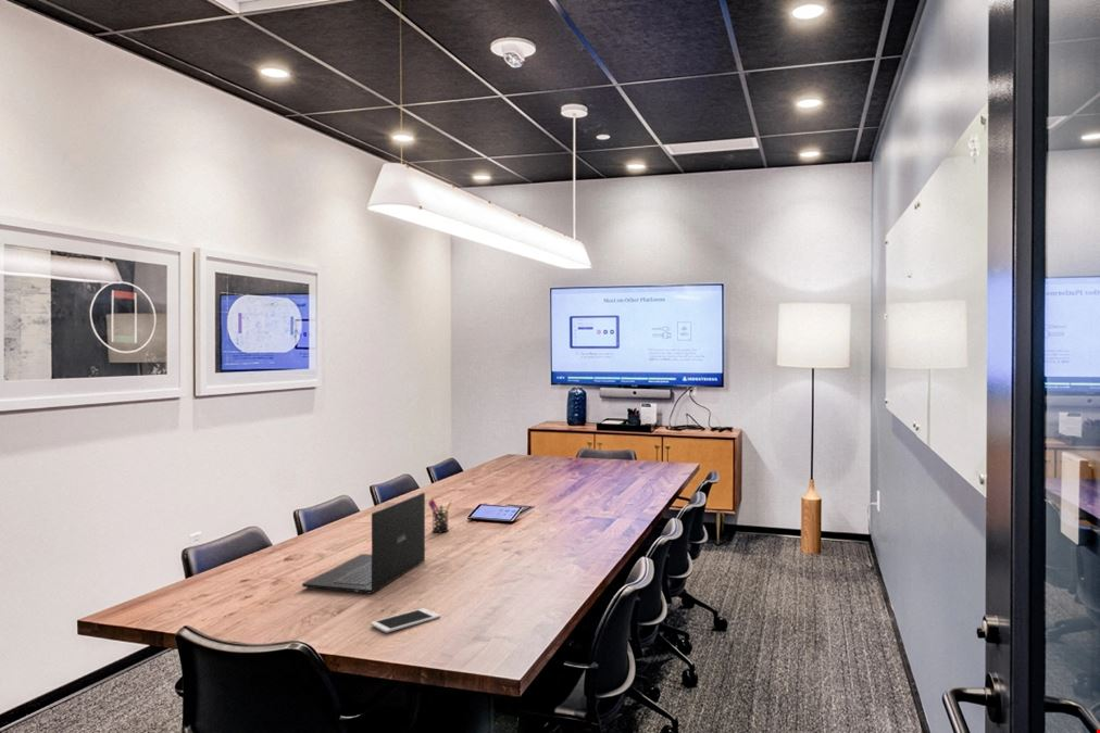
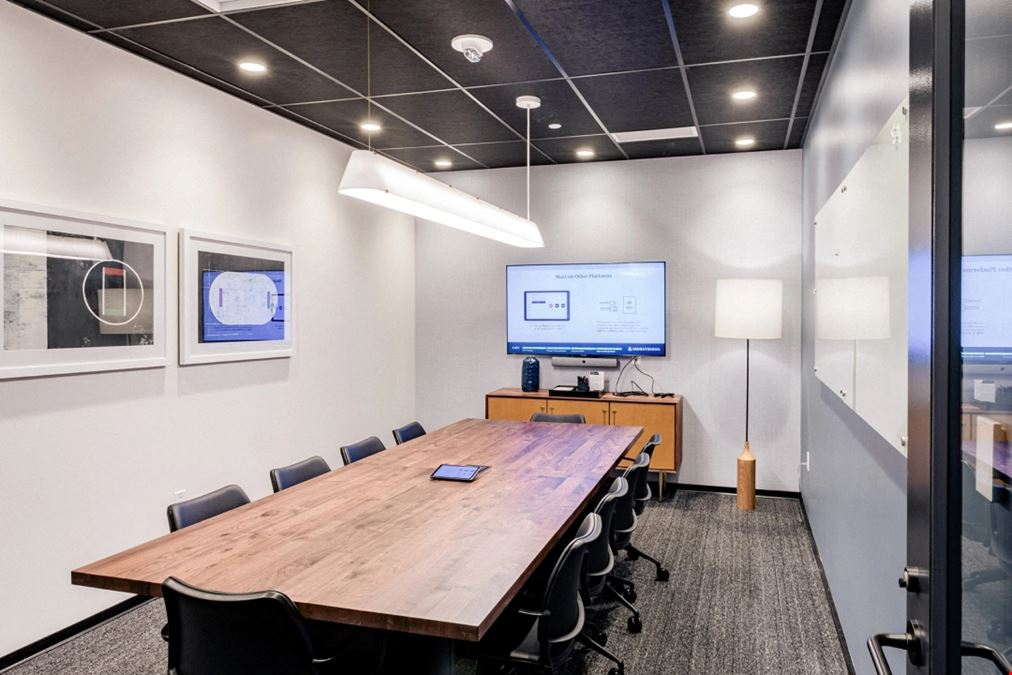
- pen holder [427,497,453,533]
- laptop [301,492,426,594]
- cell phone [370,607,441,634]
